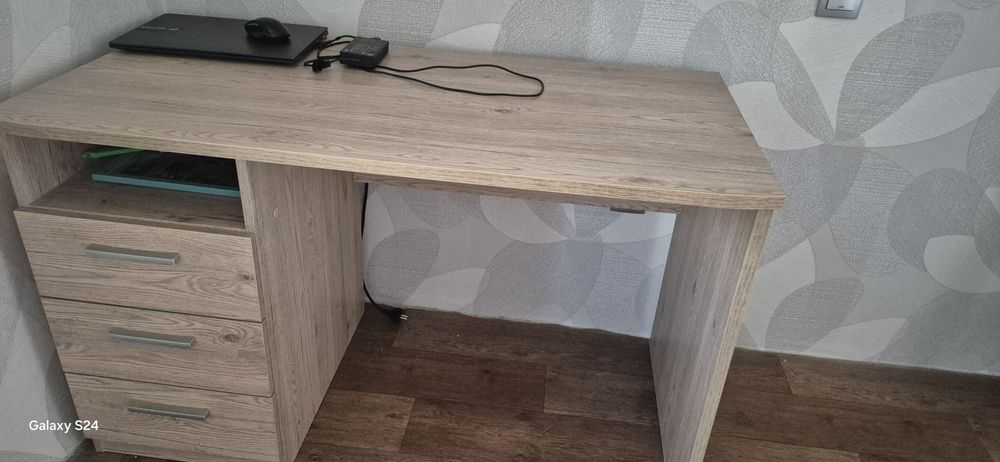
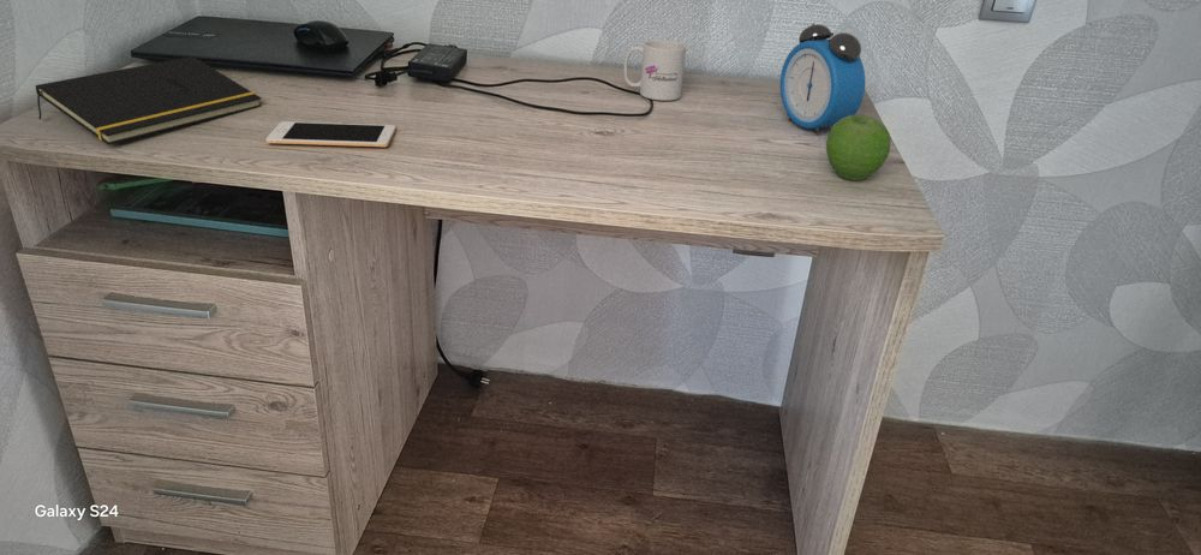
+ alarm clock [779,23,866,135]
+ mug [623,38,687,102]
+ notepad [35,55,262,145]
+ cell phone [265,120,396,148]
+ fruit [825,114,892,181]
